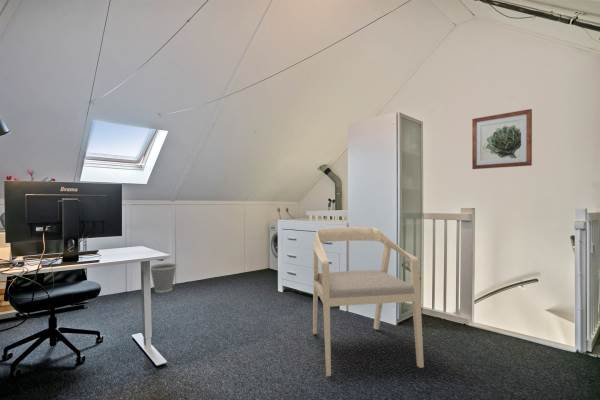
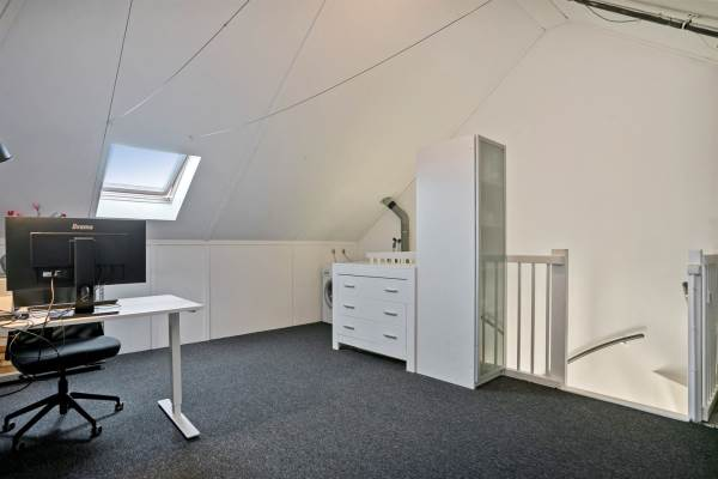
- wastebasket [150,262,178,294]
- armchair [312,226,425,377]
- wall art [471,108,533,170]
